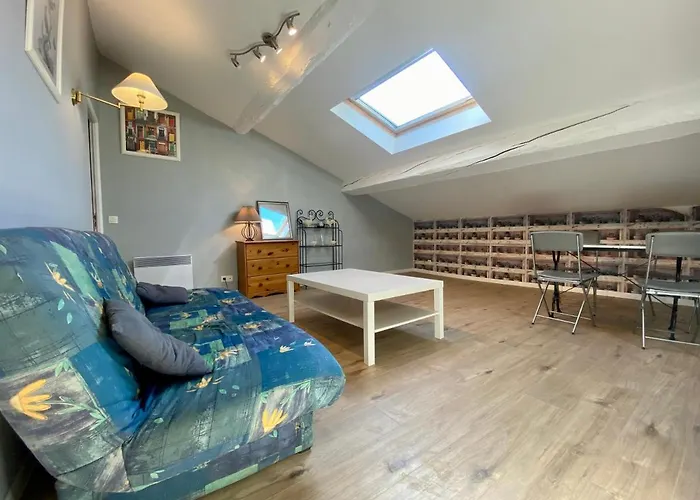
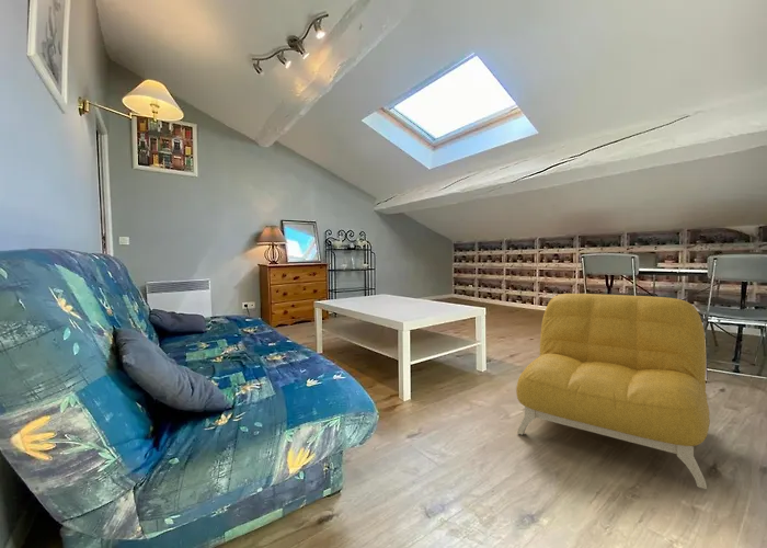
+ armchair [515,293,711,490]
